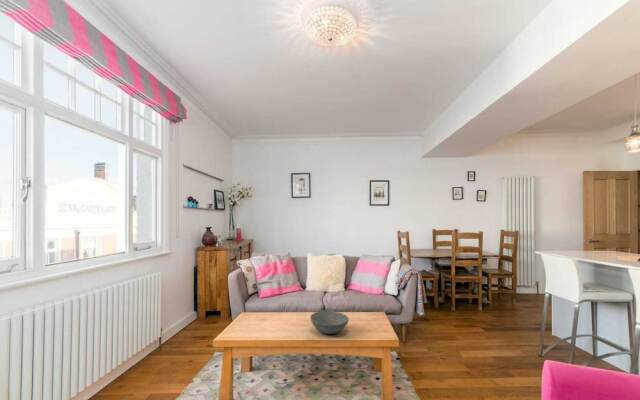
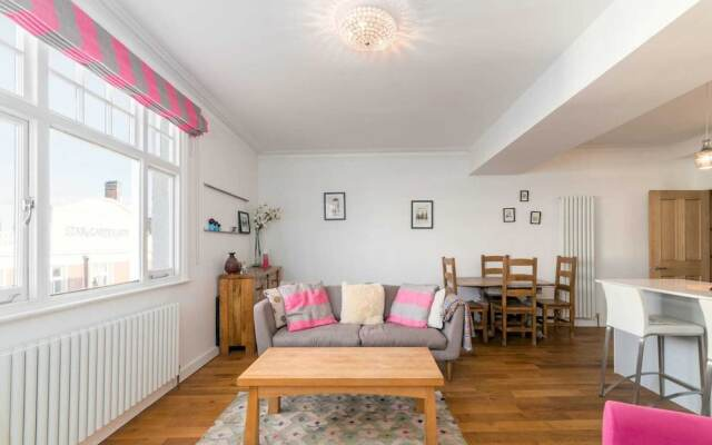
- bowl [309,310,350,335]
